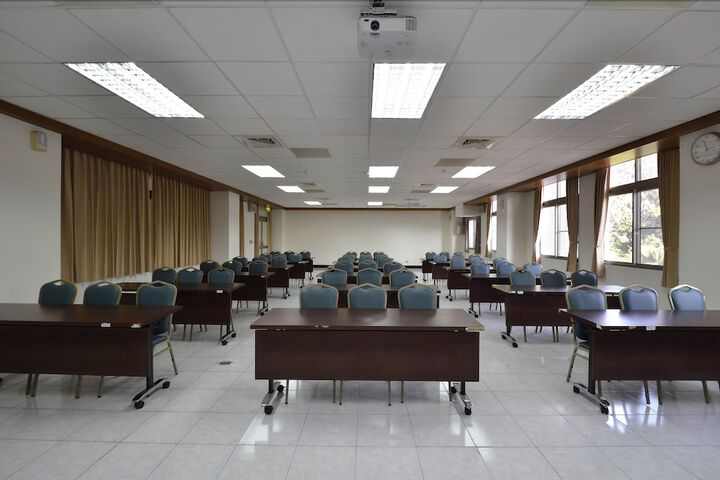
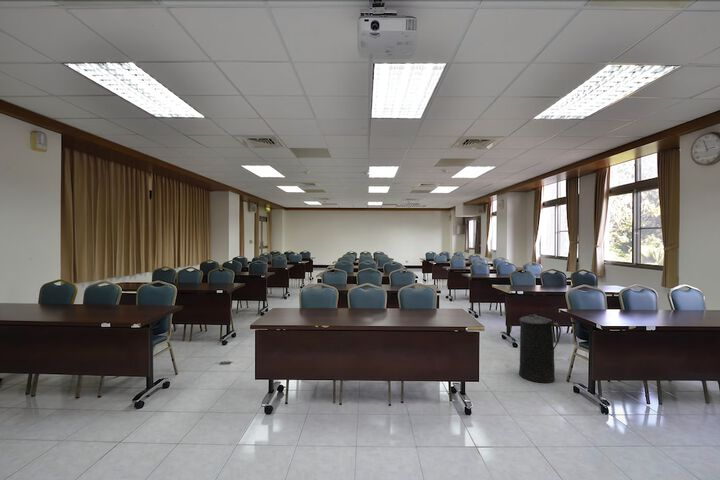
+ trash can [518,313,562,384]
